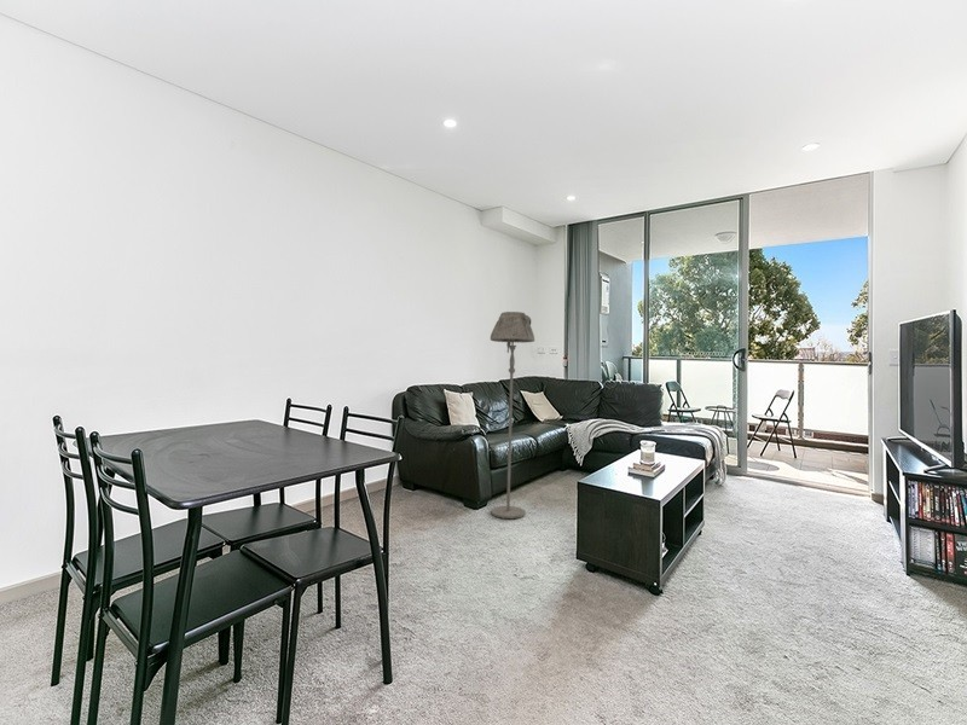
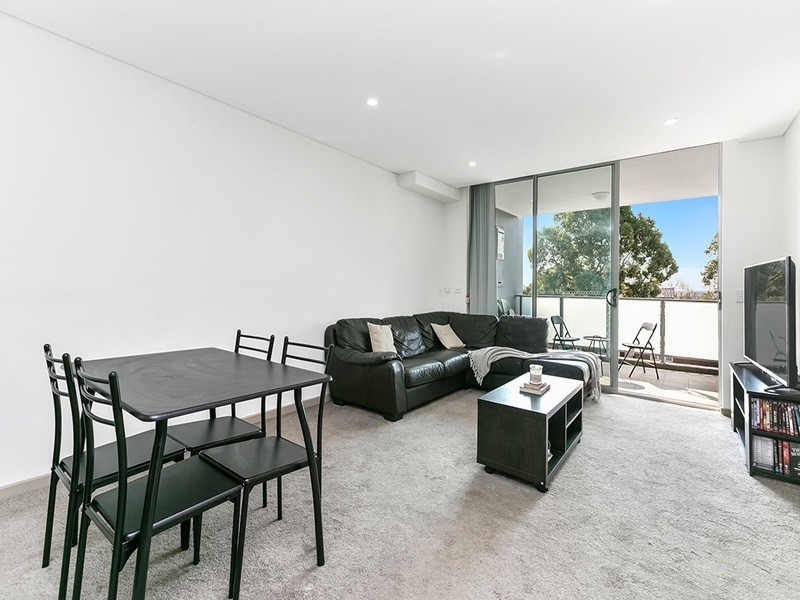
- floor lamp [490,311,537,520]
